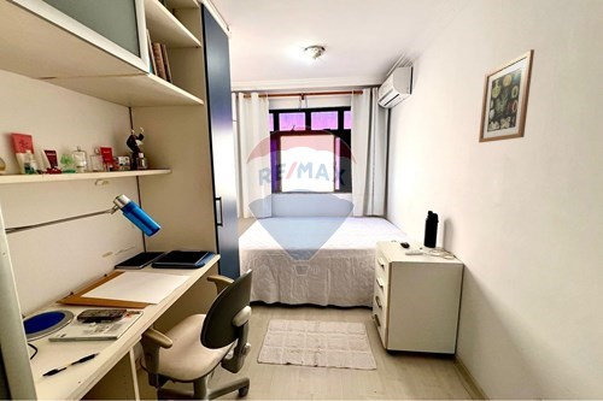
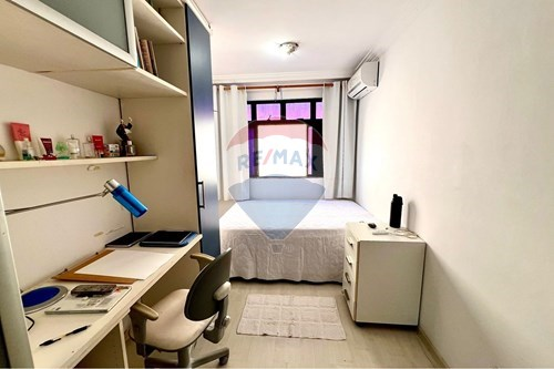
- wall art [478,48,535,143]
